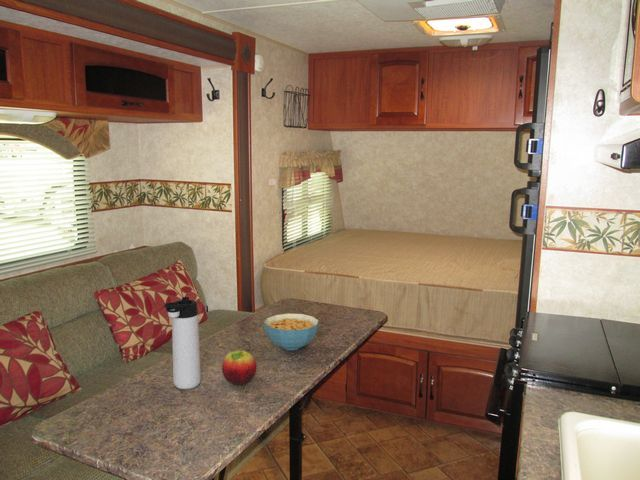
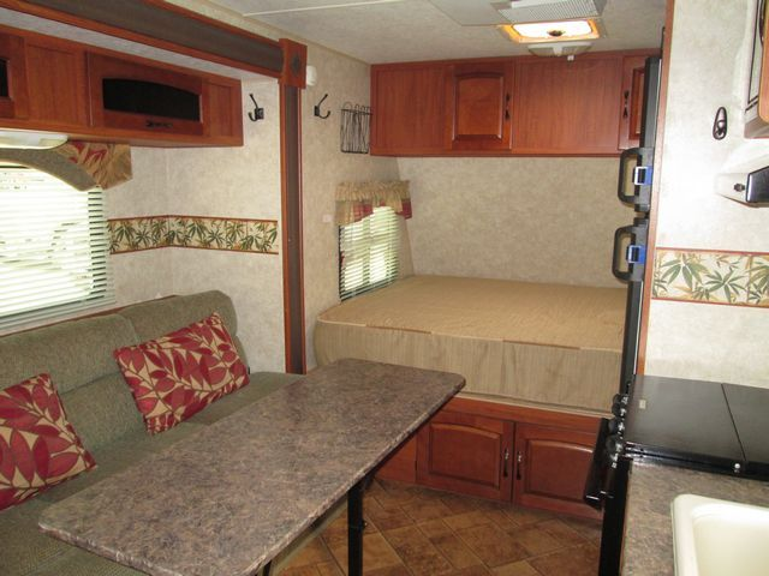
- cereal bowl [263,312,320,351]
- thermos bottle [163,296,202,390]
- fruit [221,350,257,386]
